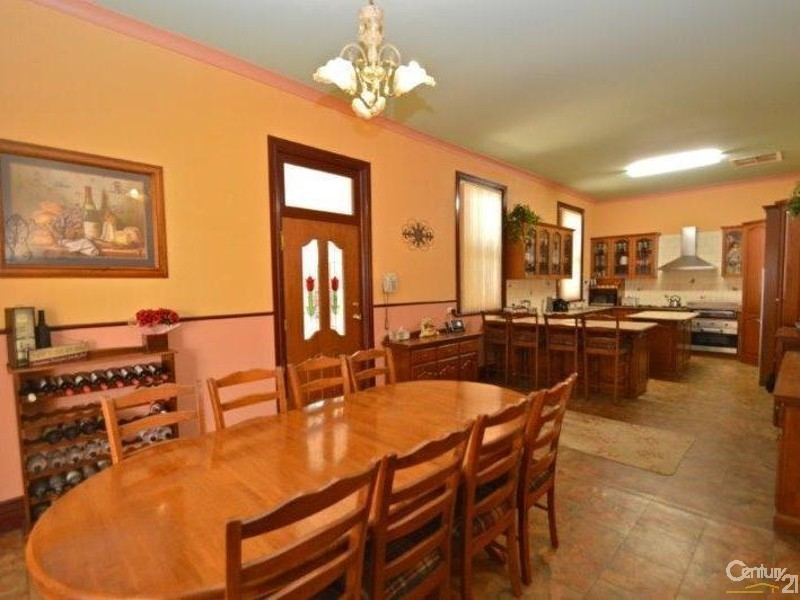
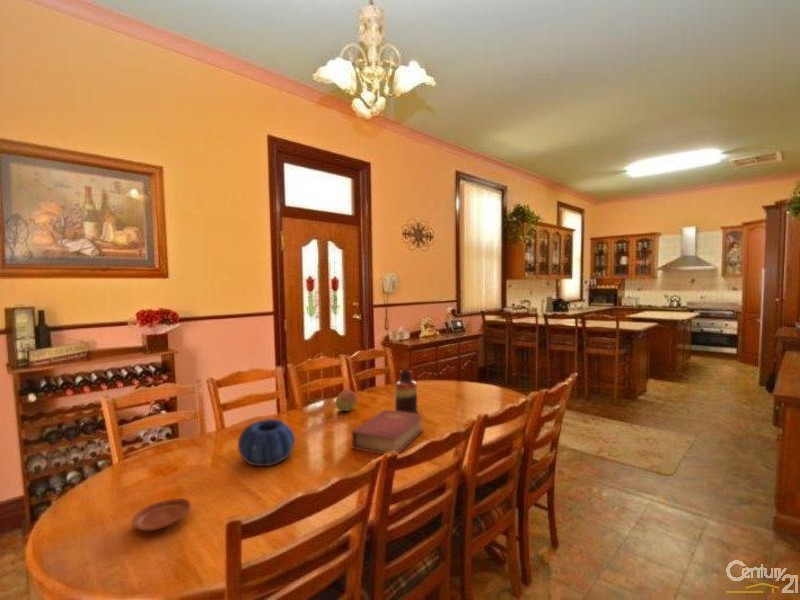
+ book [350,409,424,456]
+ fruit [335,389,358,412]
+ decorative bowl [237,418,296,467]
+ plate [131,498,192,532]
+ vase [394,369,418,414]
